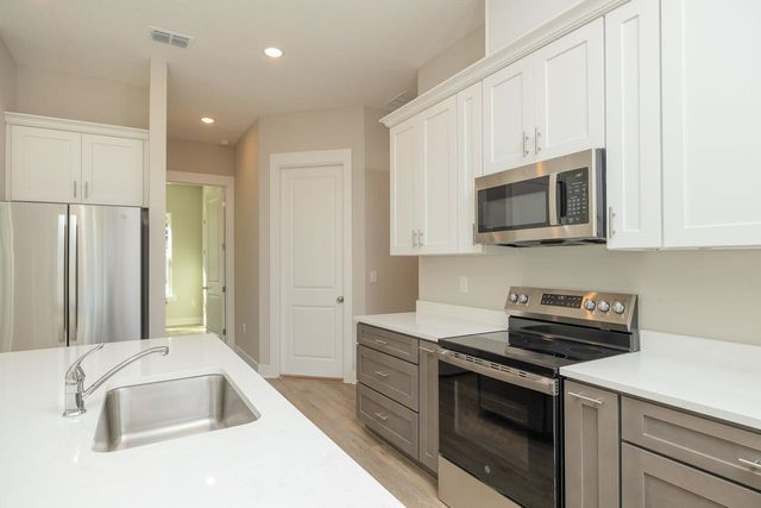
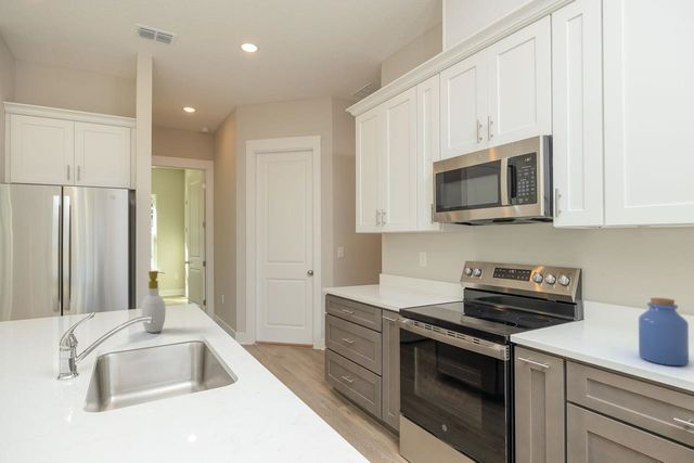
+ soap bottle [140,270,167,334]
+ jar [638,297,690,366]
